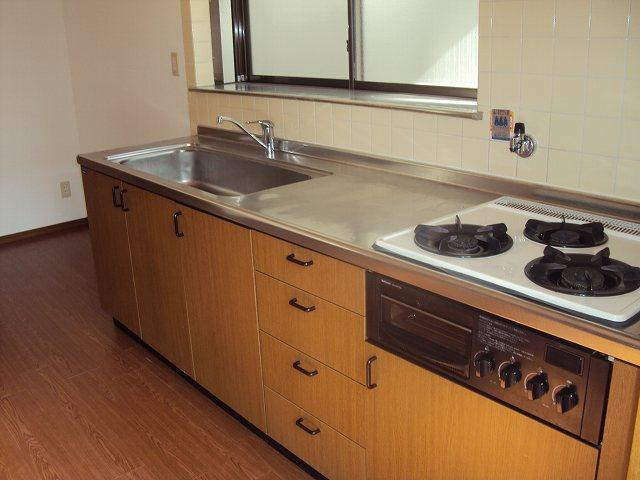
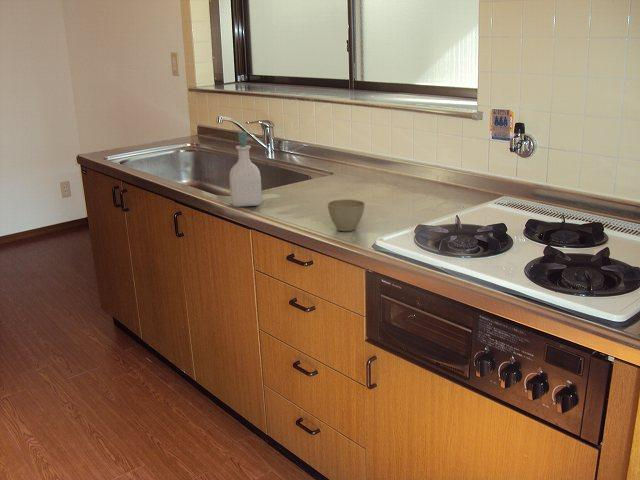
+ flower pot [327,198,366,232]
+ soap bottle [228,131,263,208]
